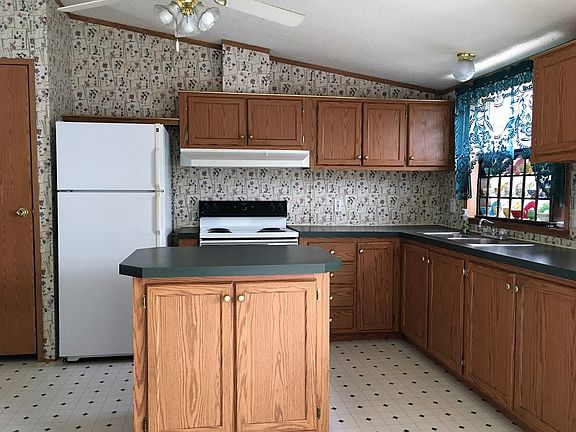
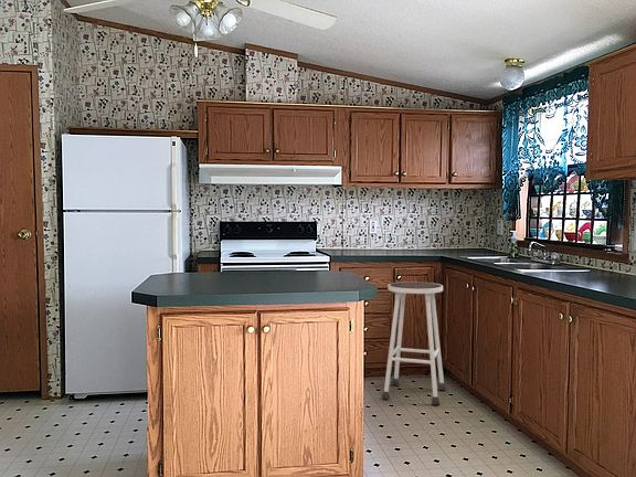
+ stool [381,282,447,406]
